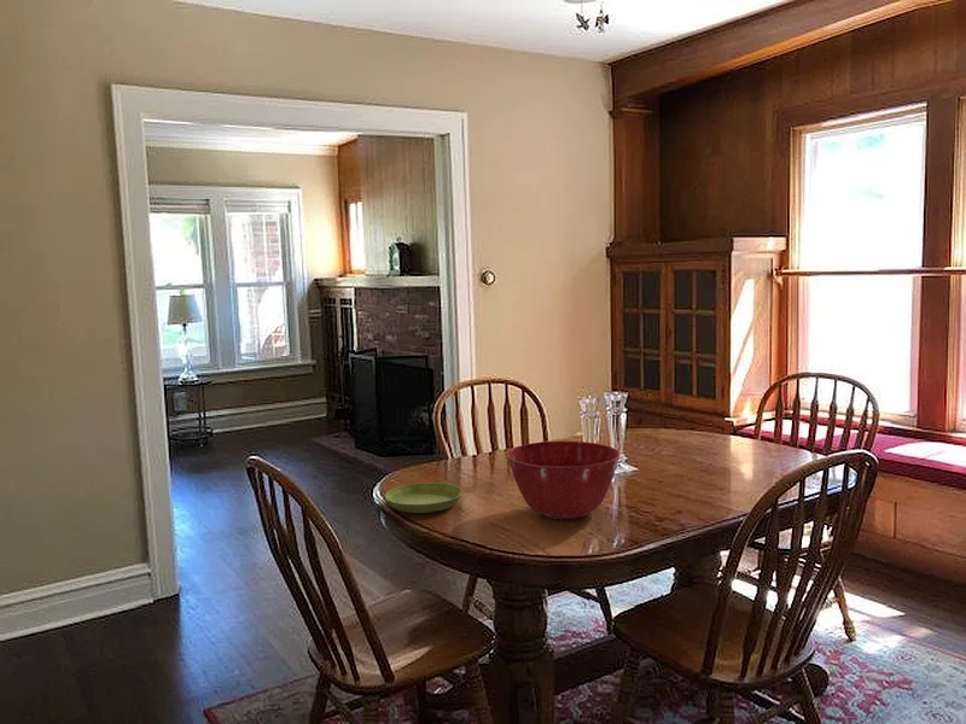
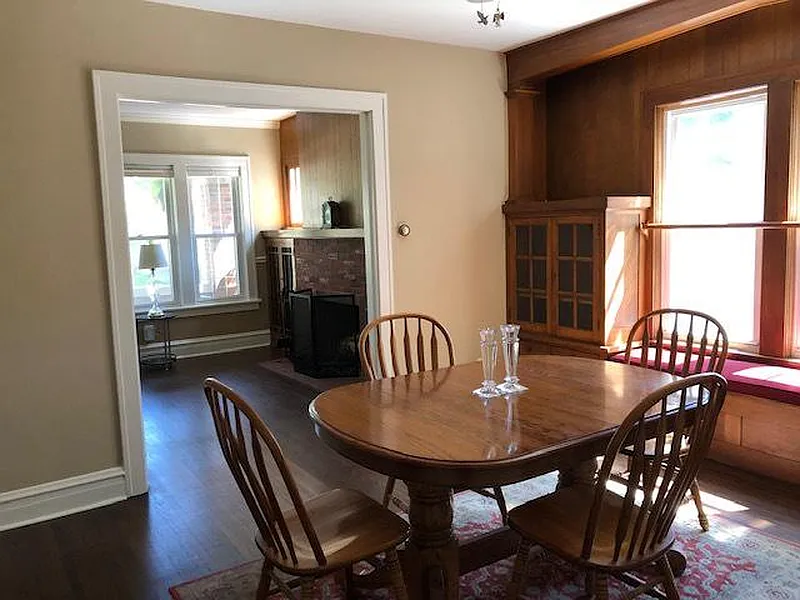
- mixing bowl [506,440,622,520]
- saucer [384,481,464,514]
